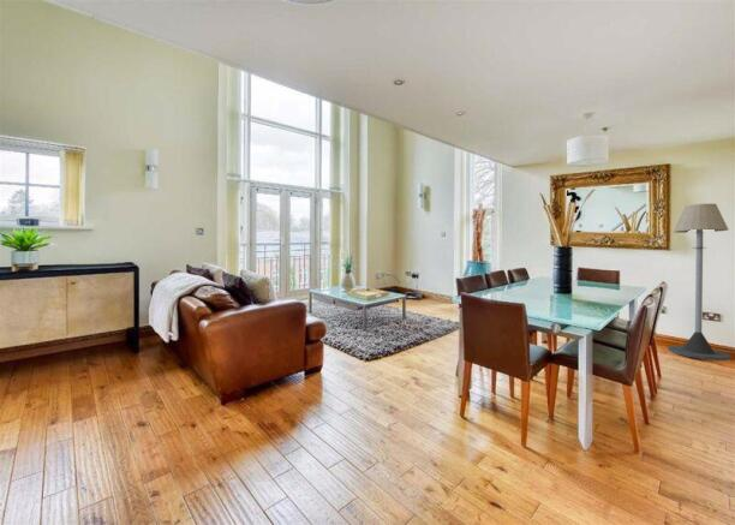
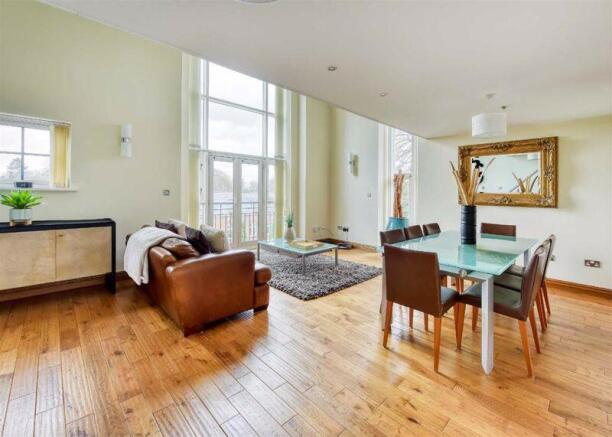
- floor lamp [667,203,733,362]
